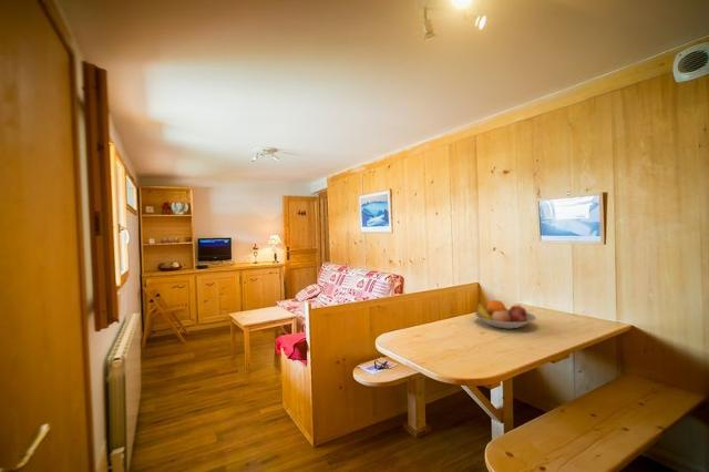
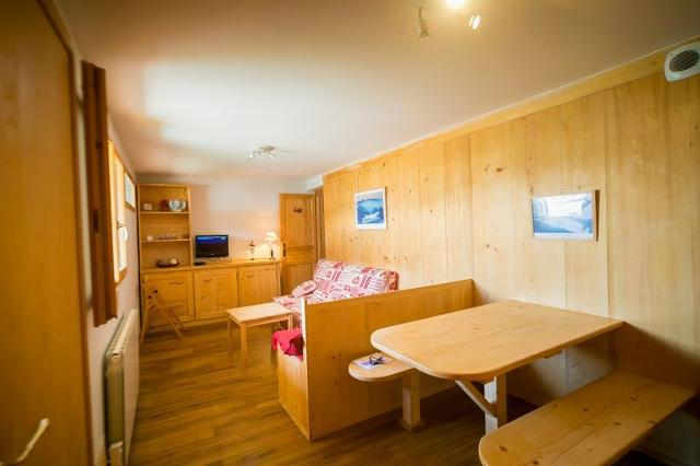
- fruit bowl [474,299,537,330]
